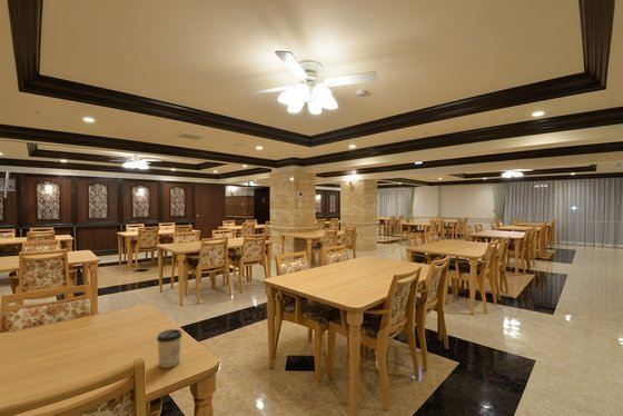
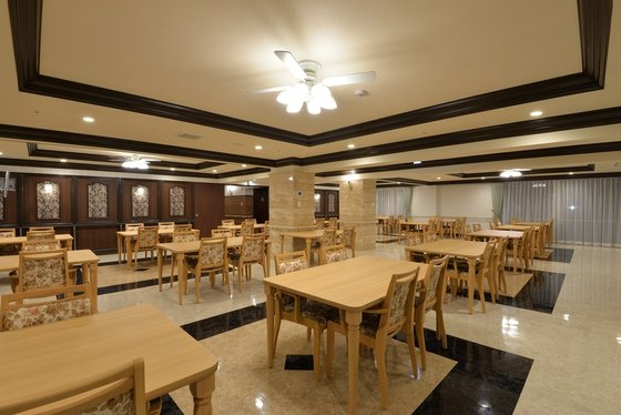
- cup [156,328,184,369]
